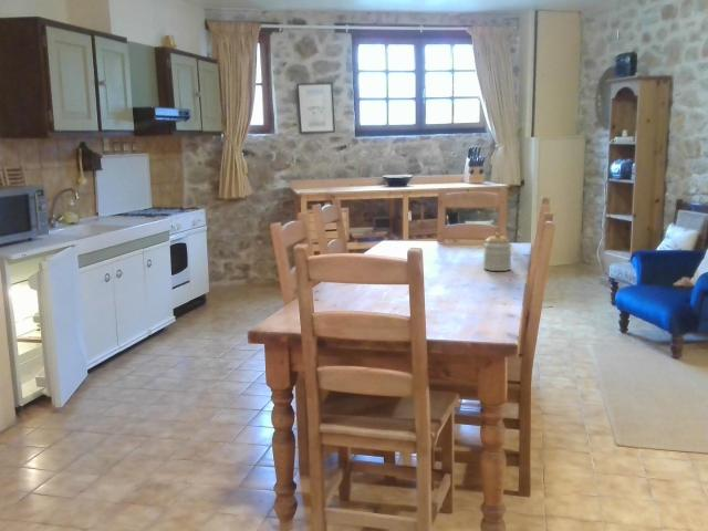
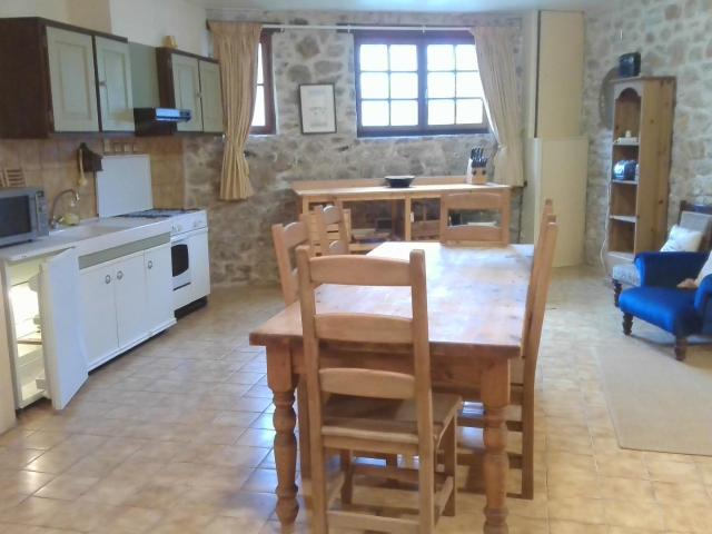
- jar [482,231,512,272]
